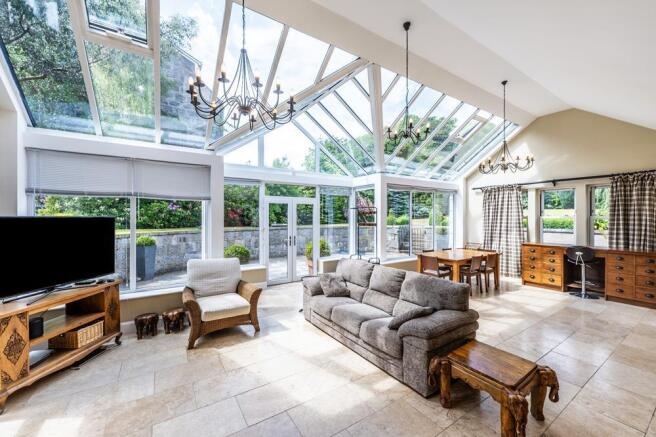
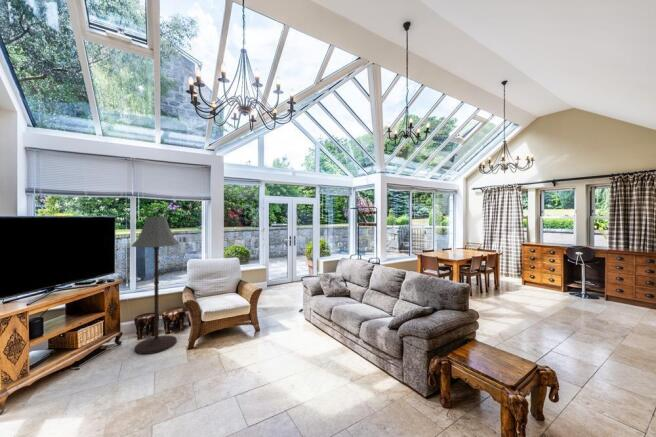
+ floor lamp [130,216,181,355]
